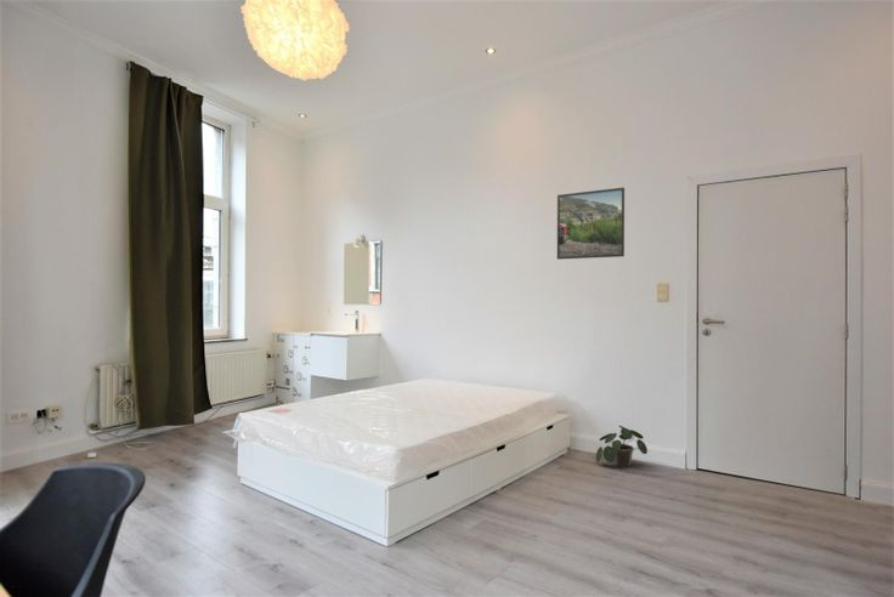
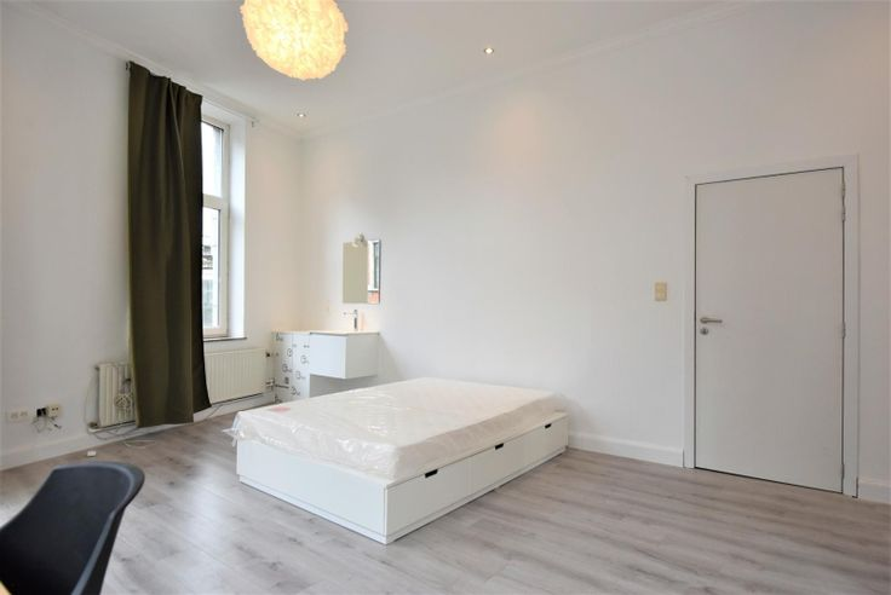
- potted plant [595,425,649,468]
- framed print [556,187,626,261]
